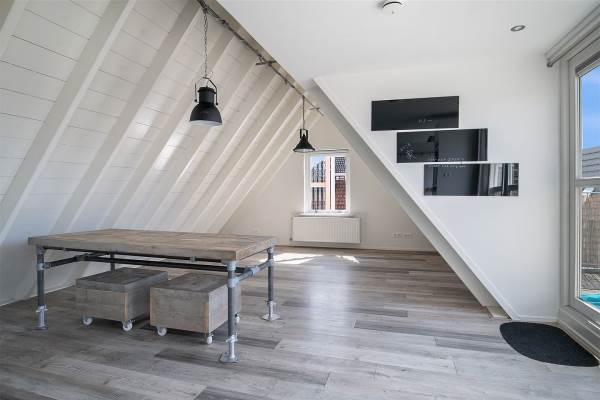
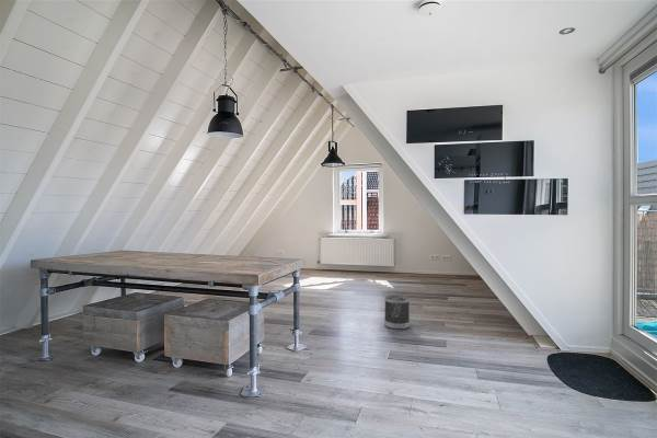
+ wastebasket [383,295,411,331]
